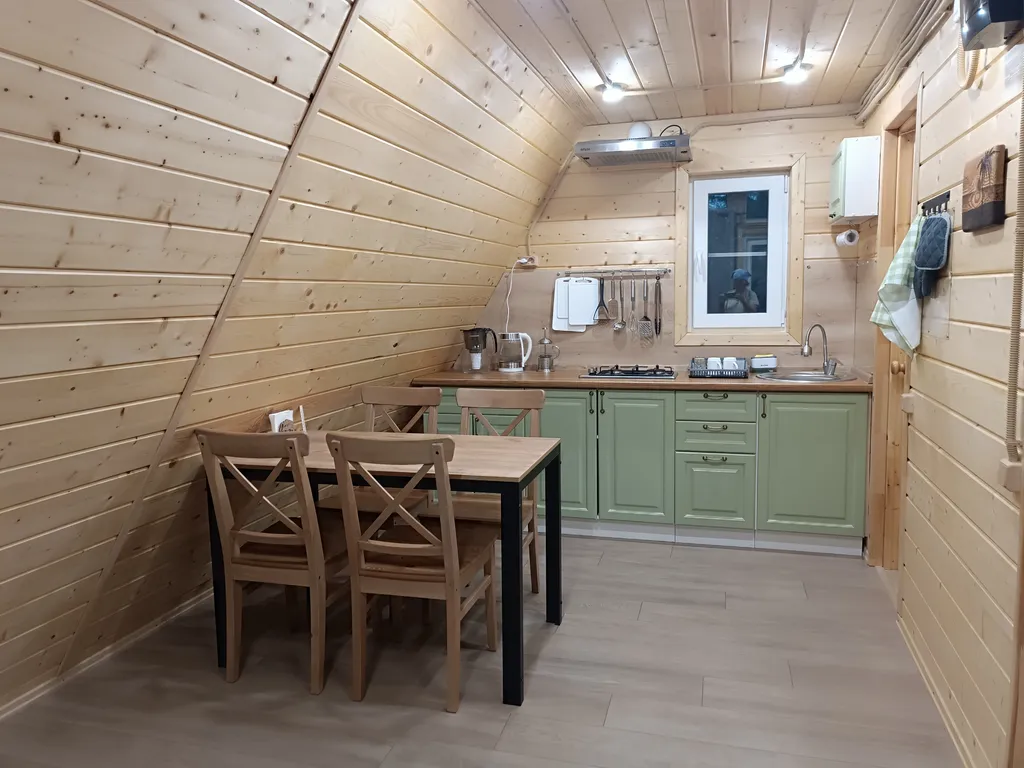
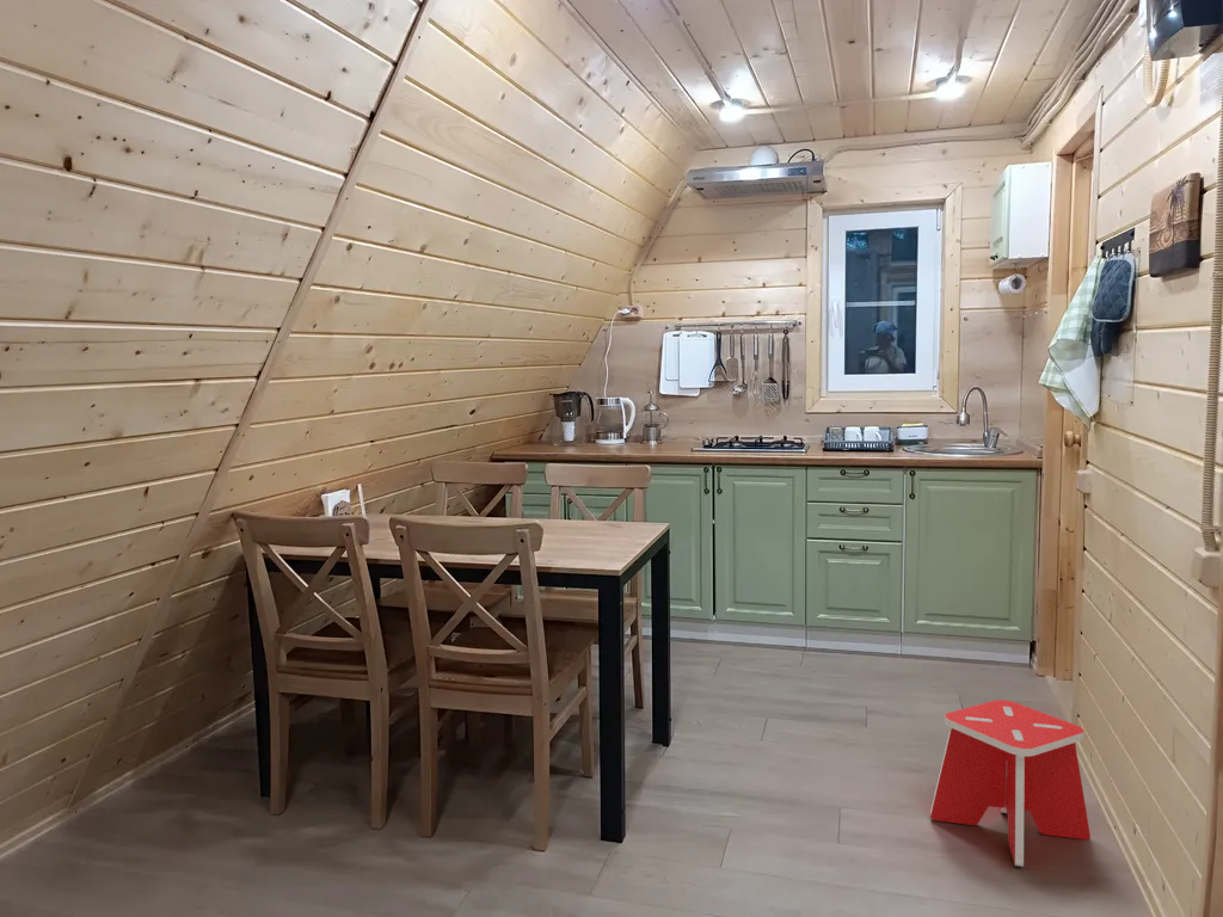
+ step stool [929,698,1092,868]
